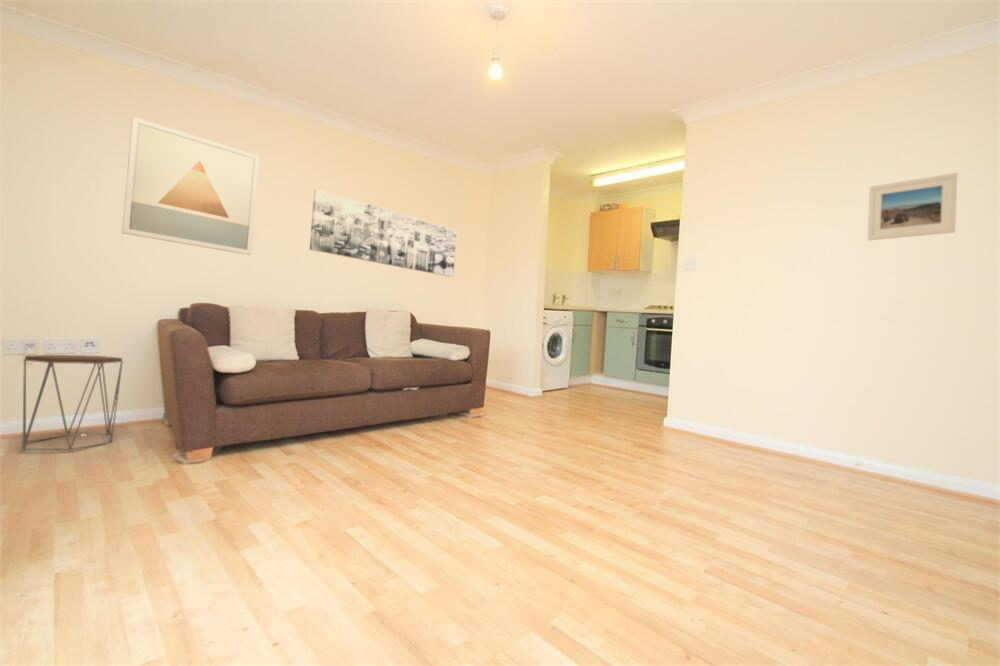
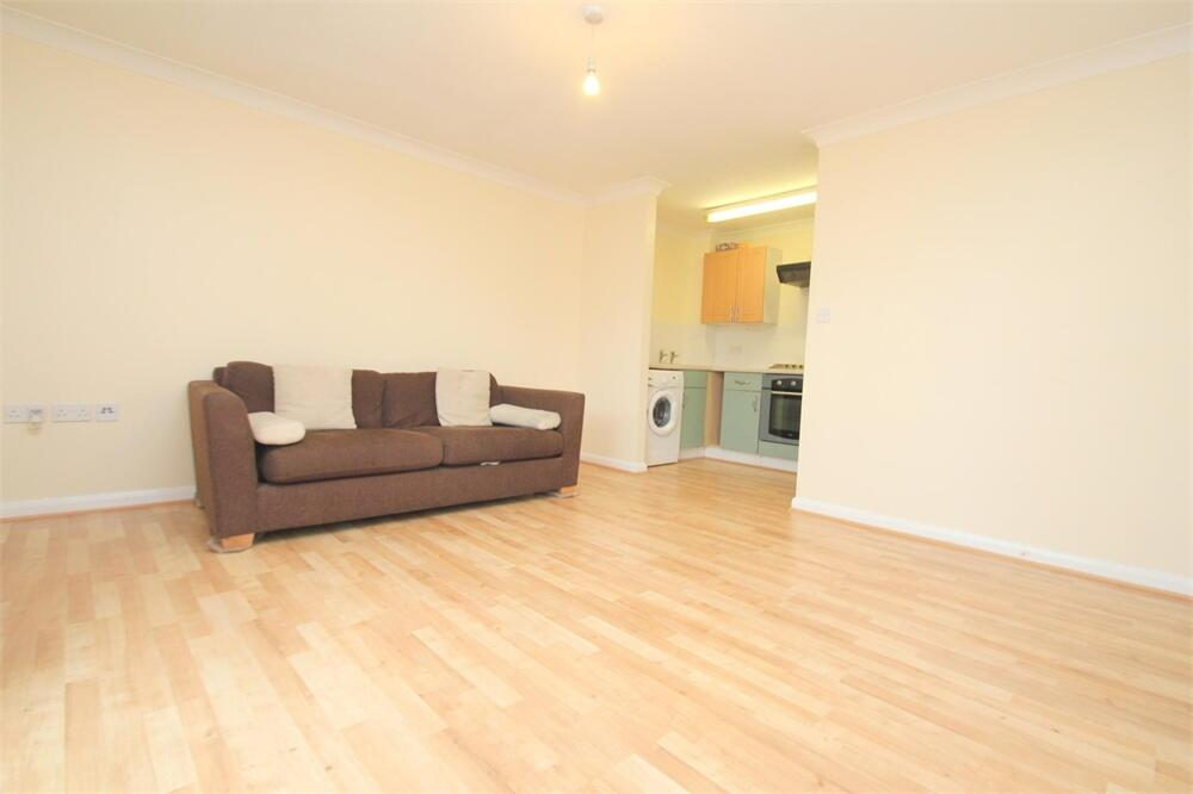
- side table [22,354,124,451]
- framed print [866,172,958,241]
- wall art [309,189,458,278]
- wall art [121,116,260,256]
